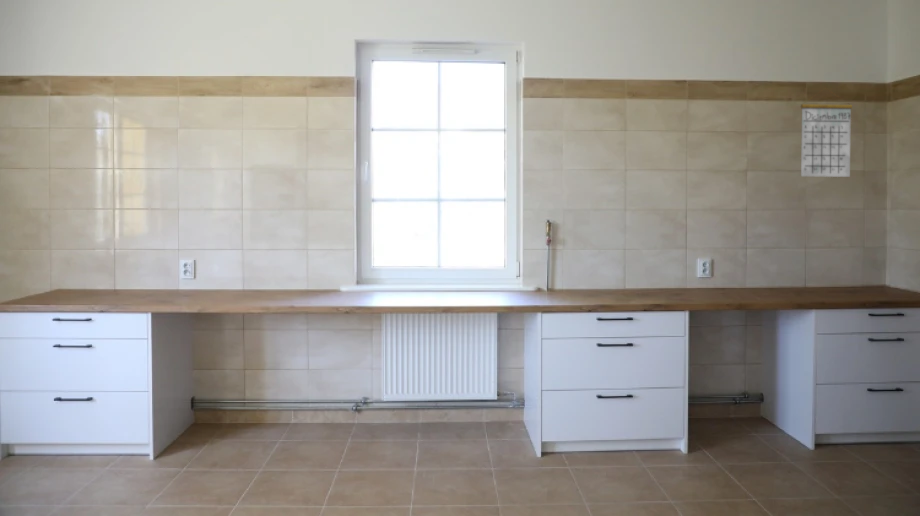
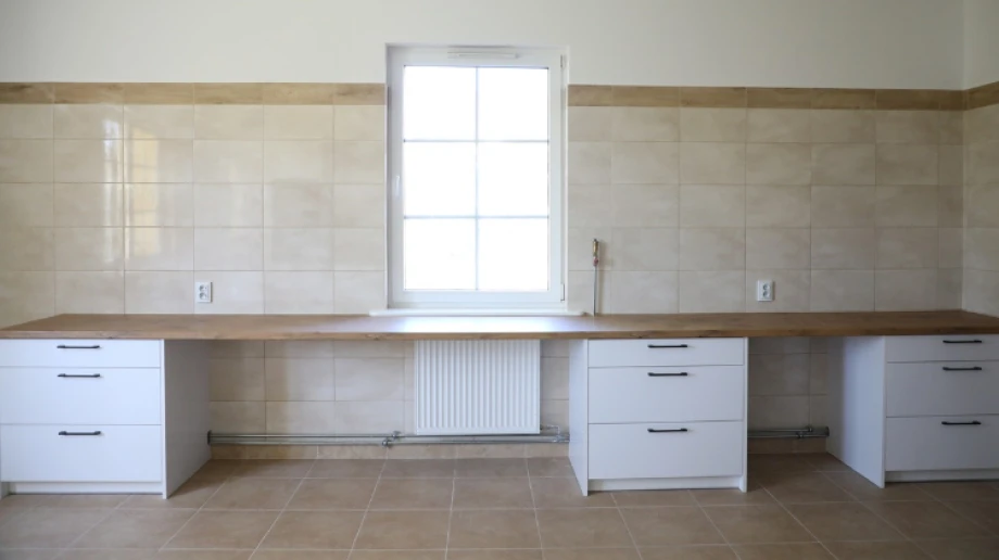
- calendar [800,87,853,178]
